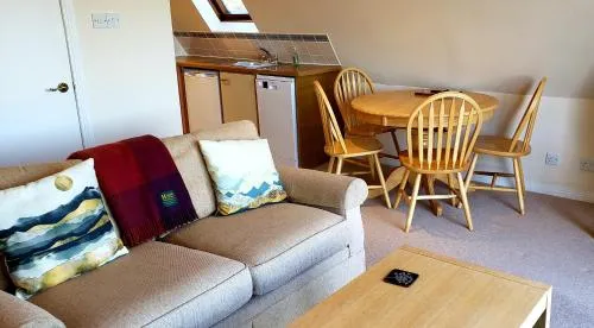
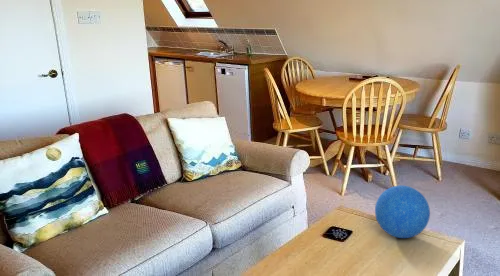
+ decorative ball [374,184,431,239]
